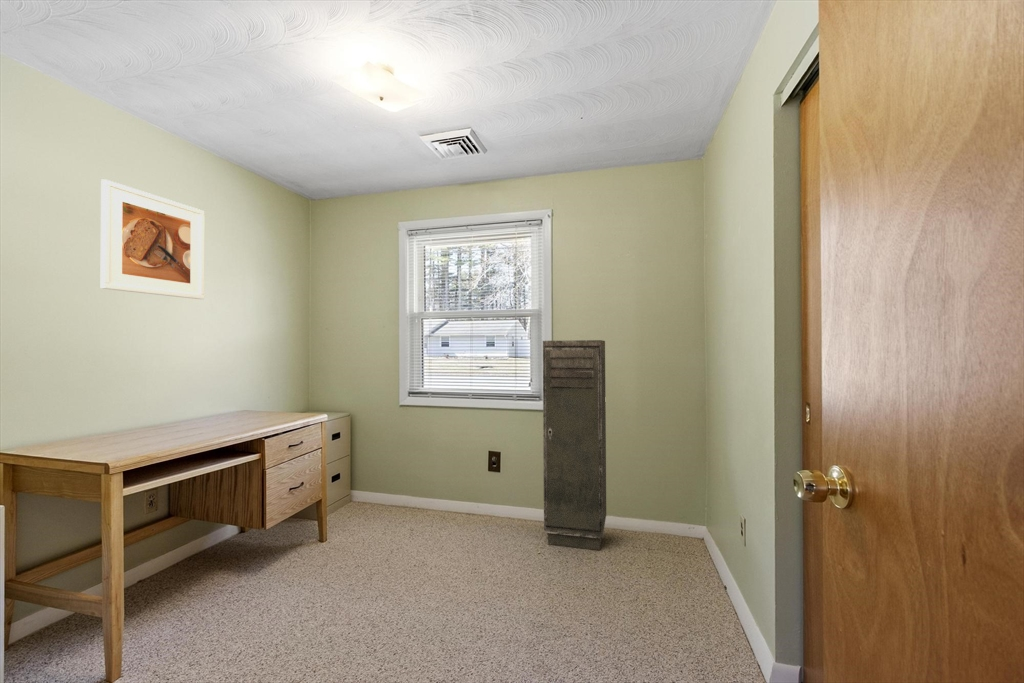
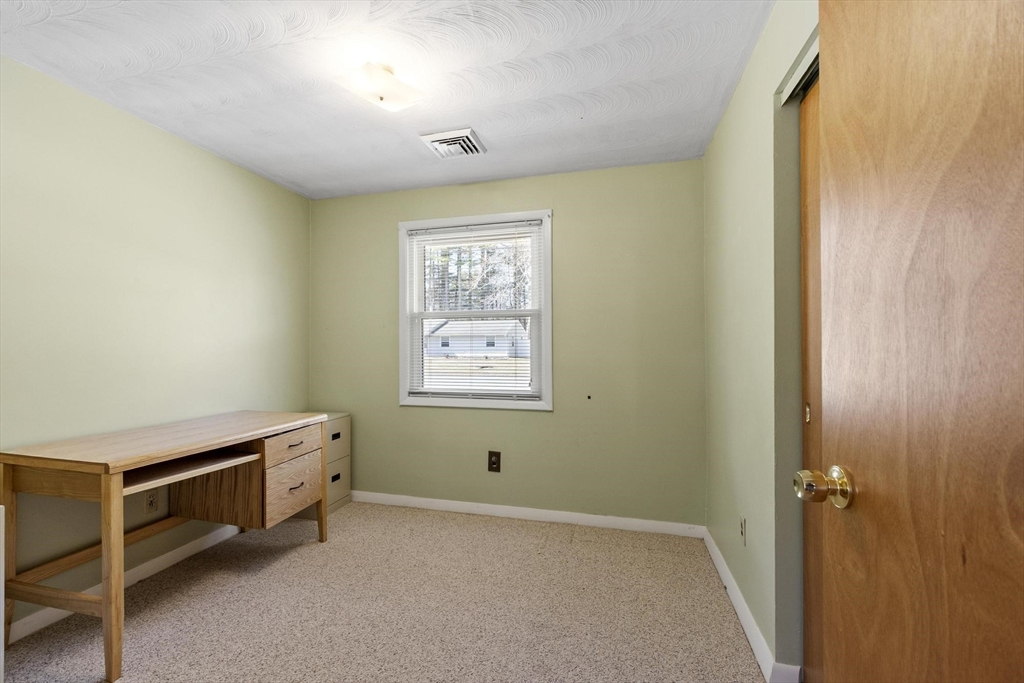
- storage cabinet [542,339,607,551]
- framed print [100,178,205,300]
